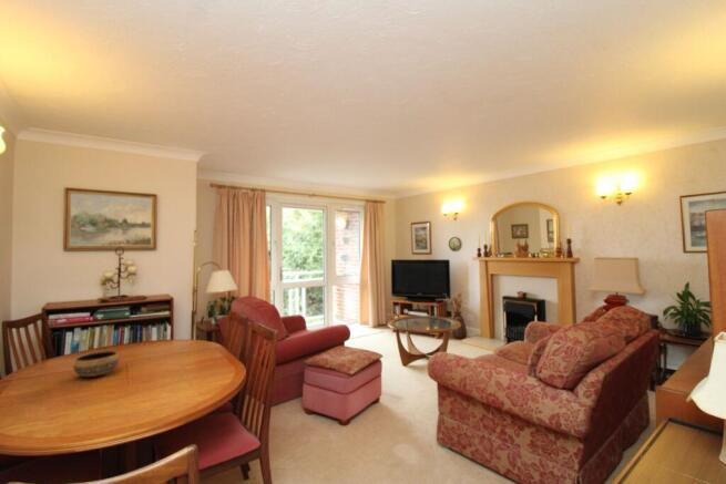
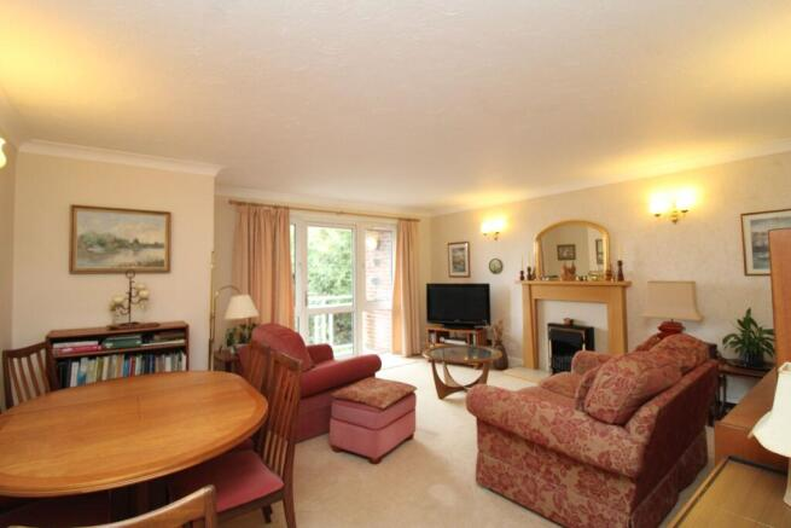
- bowl [72,350,121,378]
